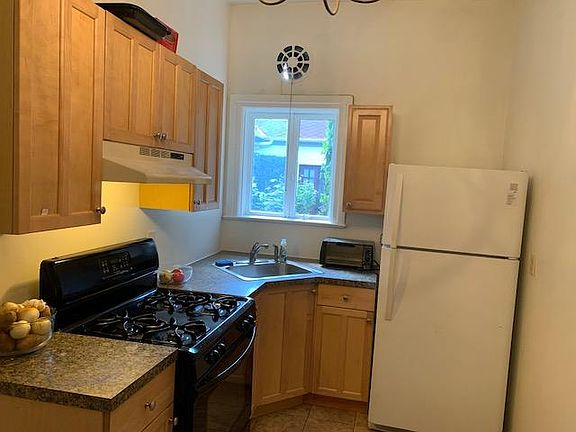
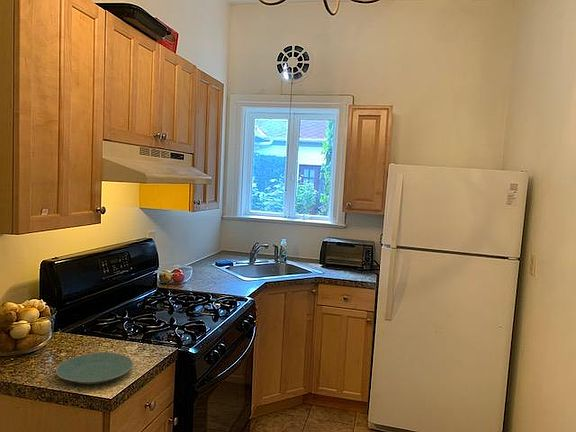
+ plate [55,352,134,385]
